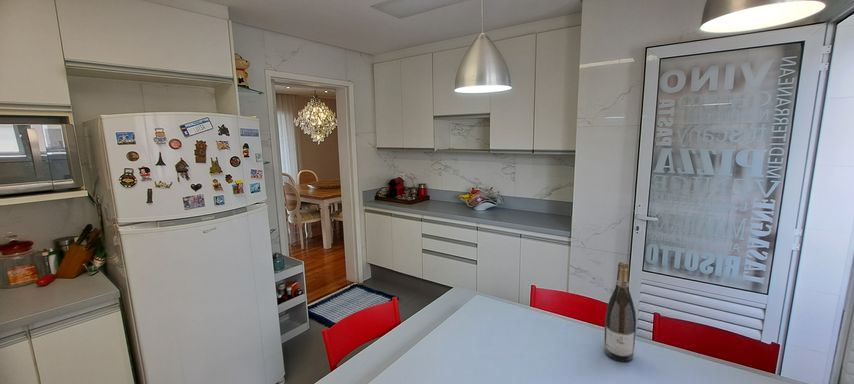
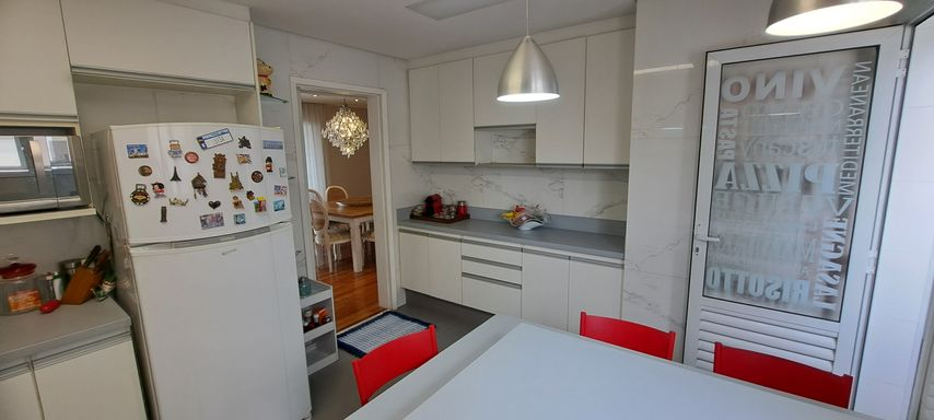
- wine bottle [603,261,637,362]
